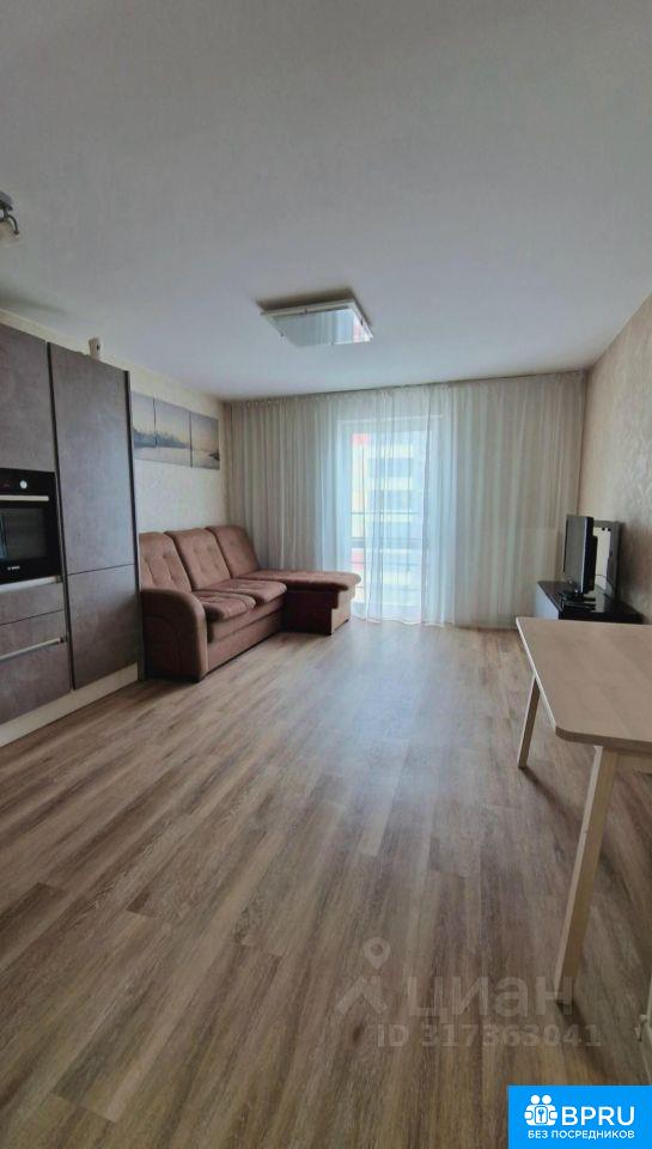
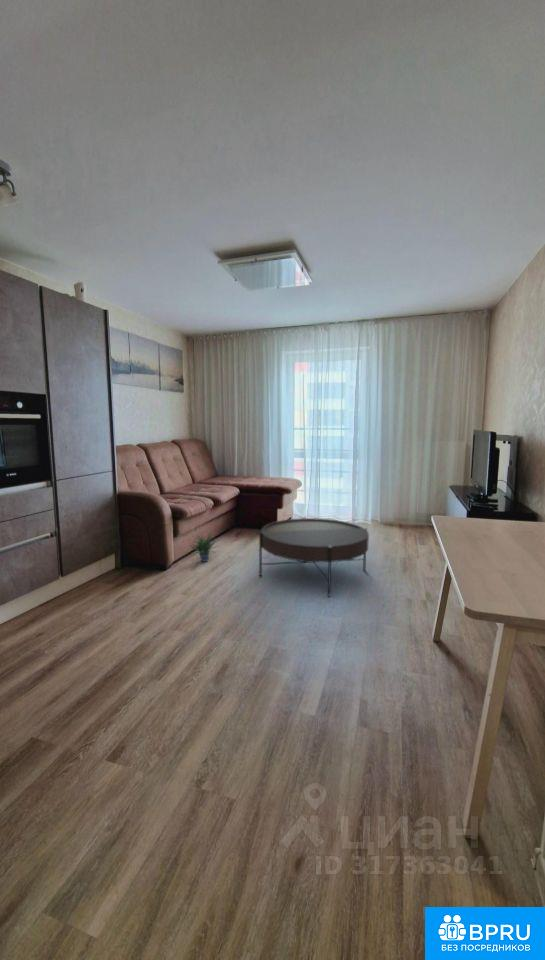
+ coffee table [258,517,370,598]
+ potted plant [188,529,220,563]
